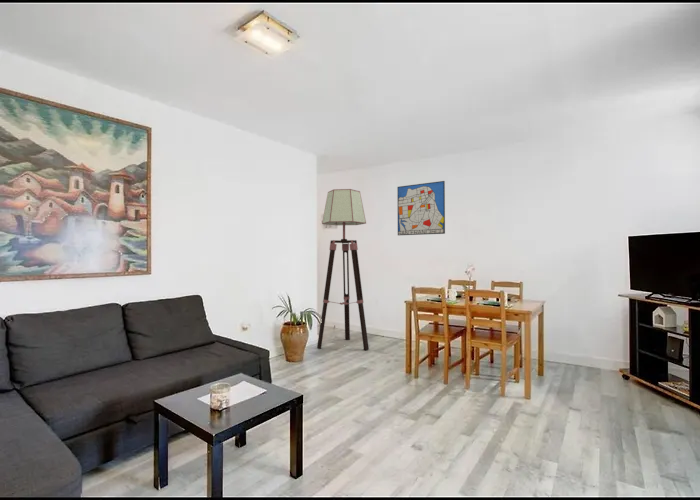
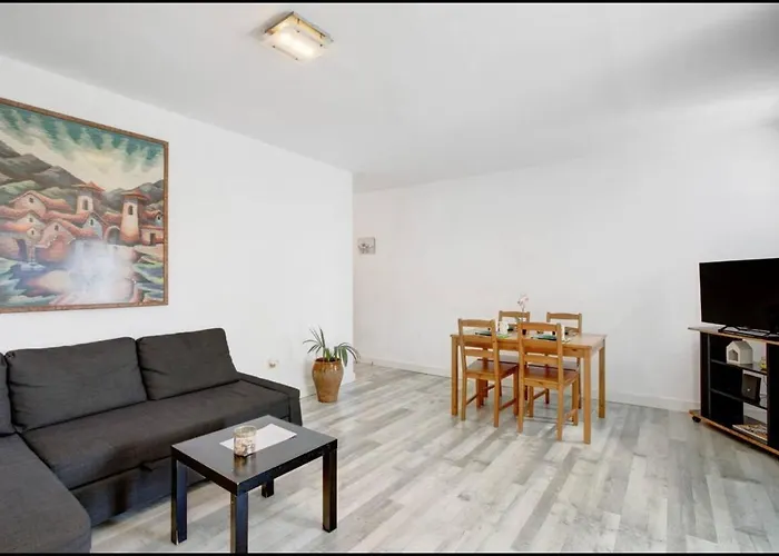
- wall art [396,180,446,236]
- floor lamp [316,188,370,351]
